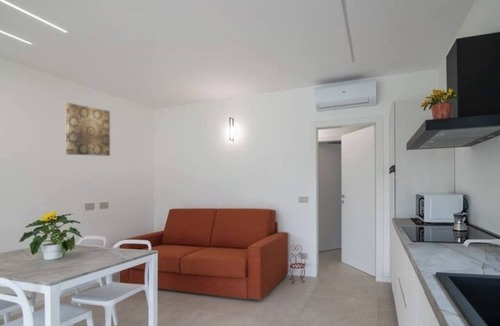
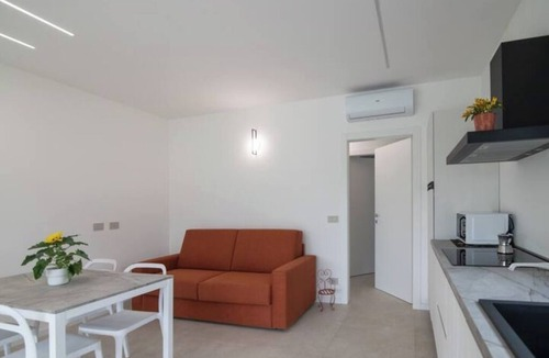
- wall art [64,102,111,157]
